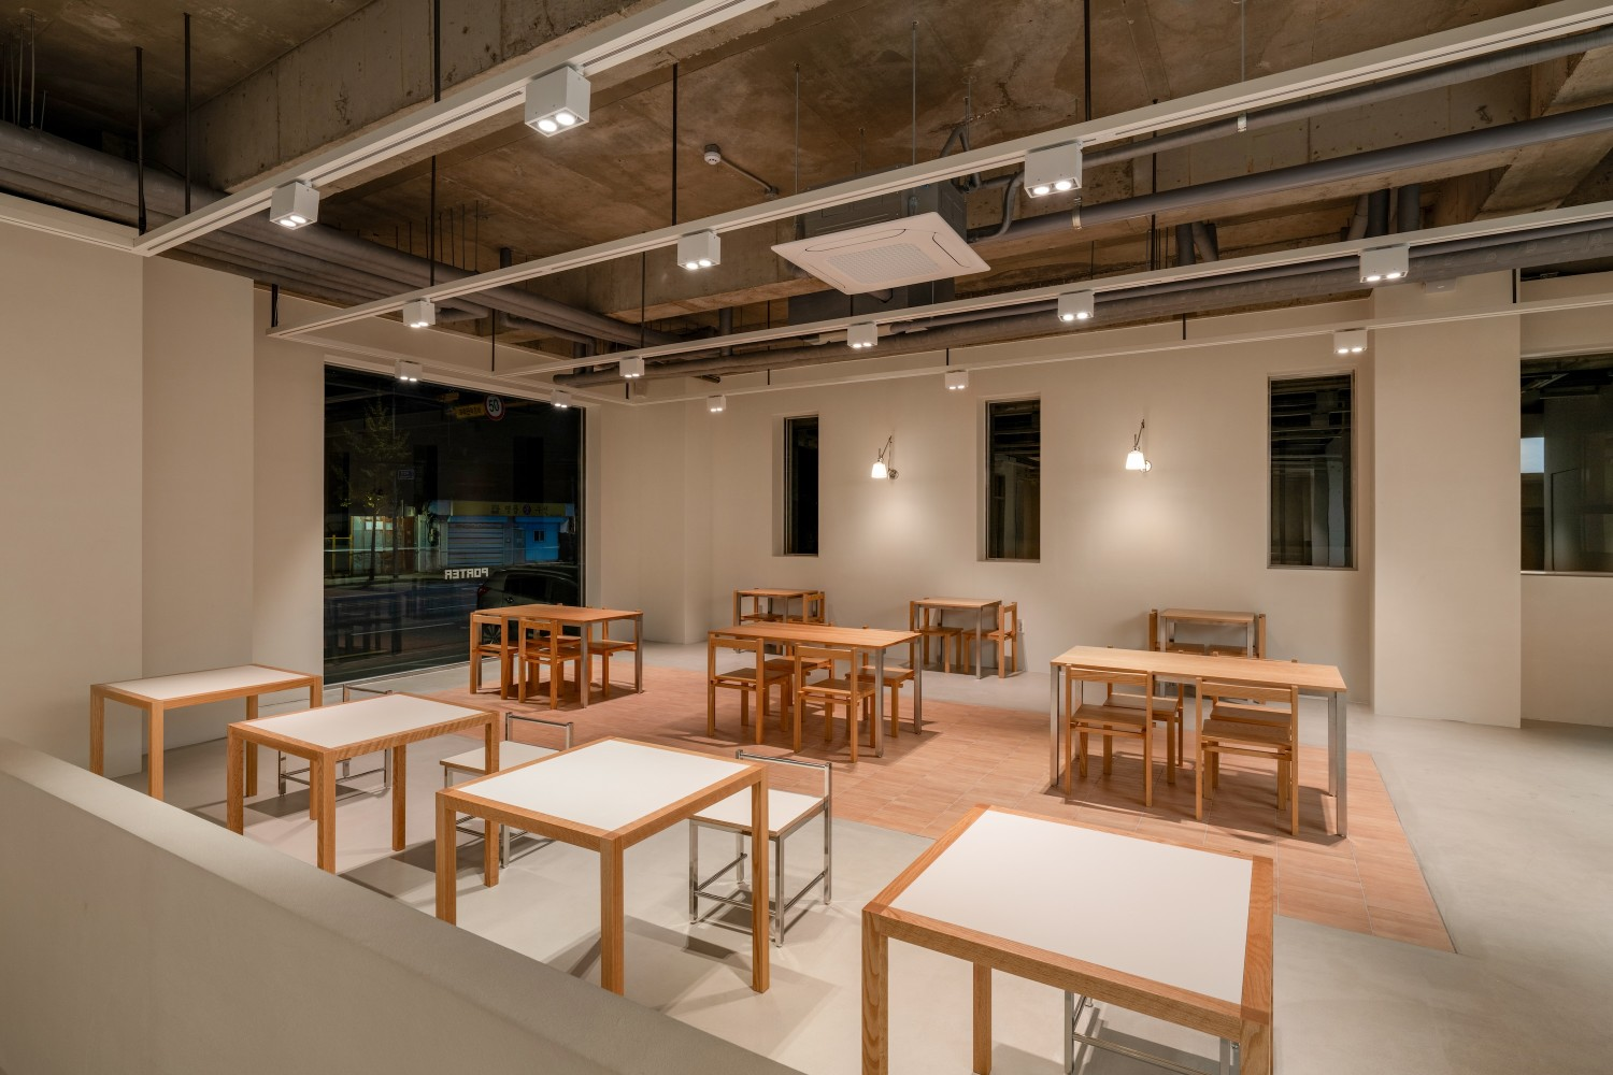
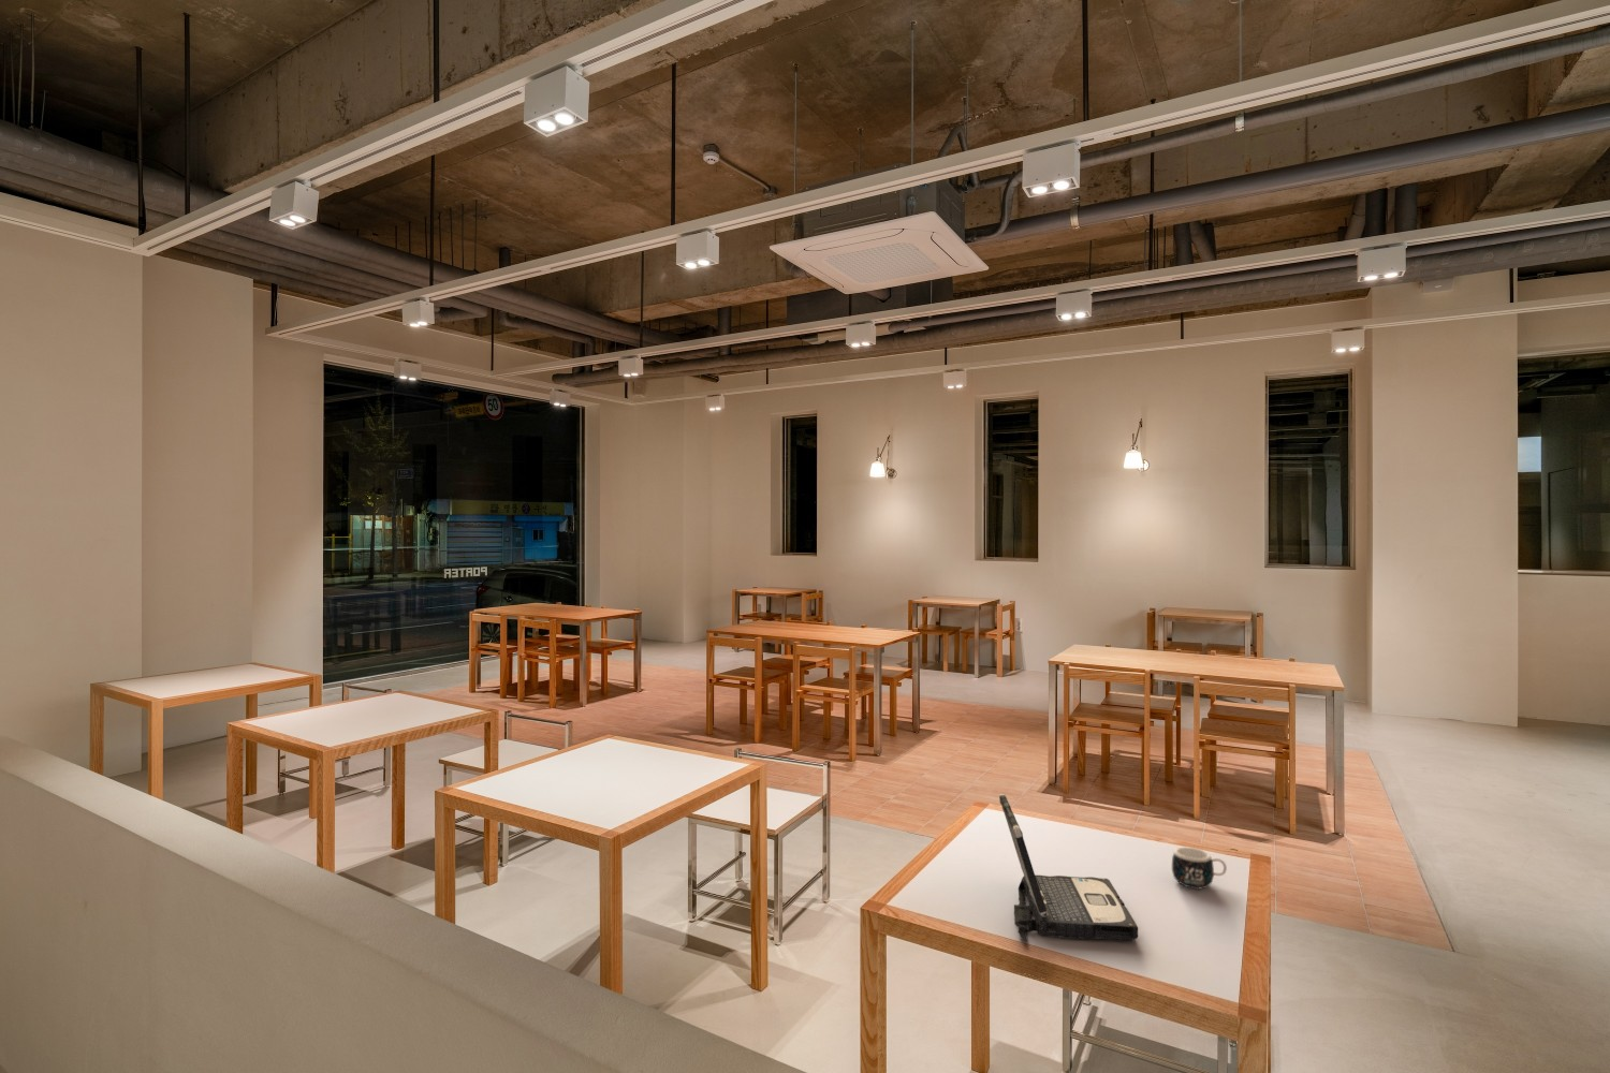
+ laptop [998,793,1139,942]
+ mug [1172,845,1228,890]
